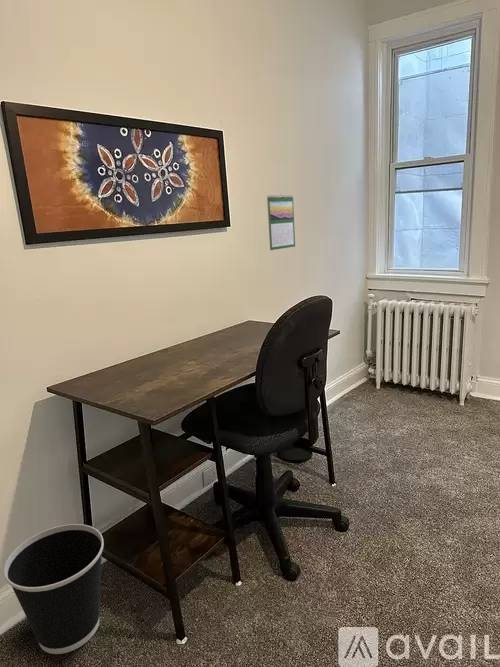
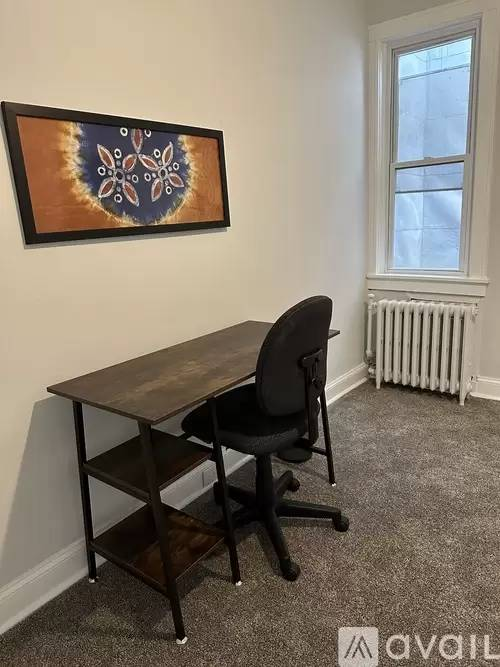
- calendar [266,194,296,251]
- wastebasket [3,523,105,655]
